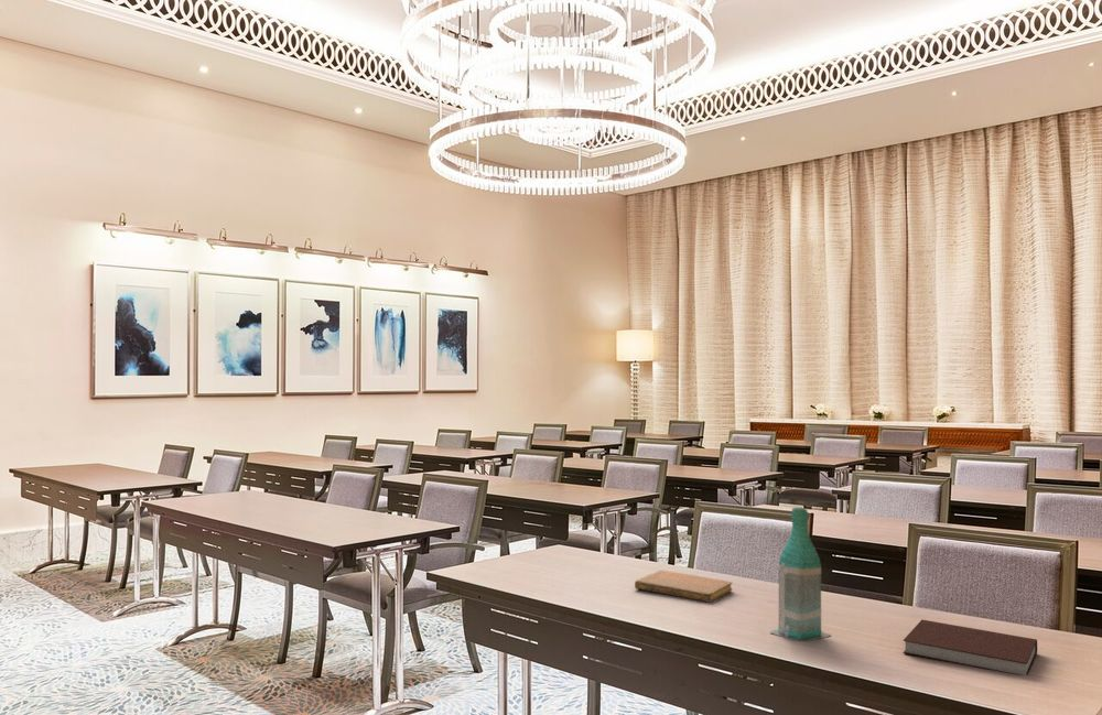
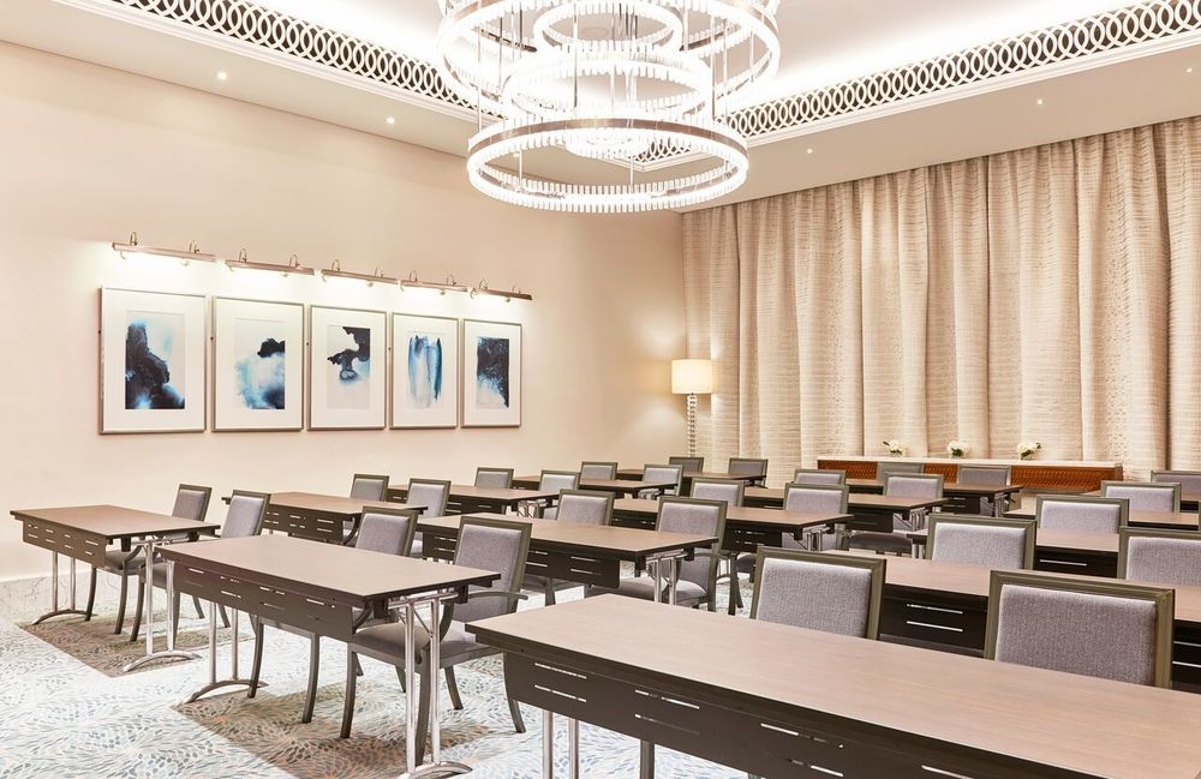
- notebook [903,618,1038,676]
- notebook [634,570,733,604]
- bottle [769,507,832,642]
